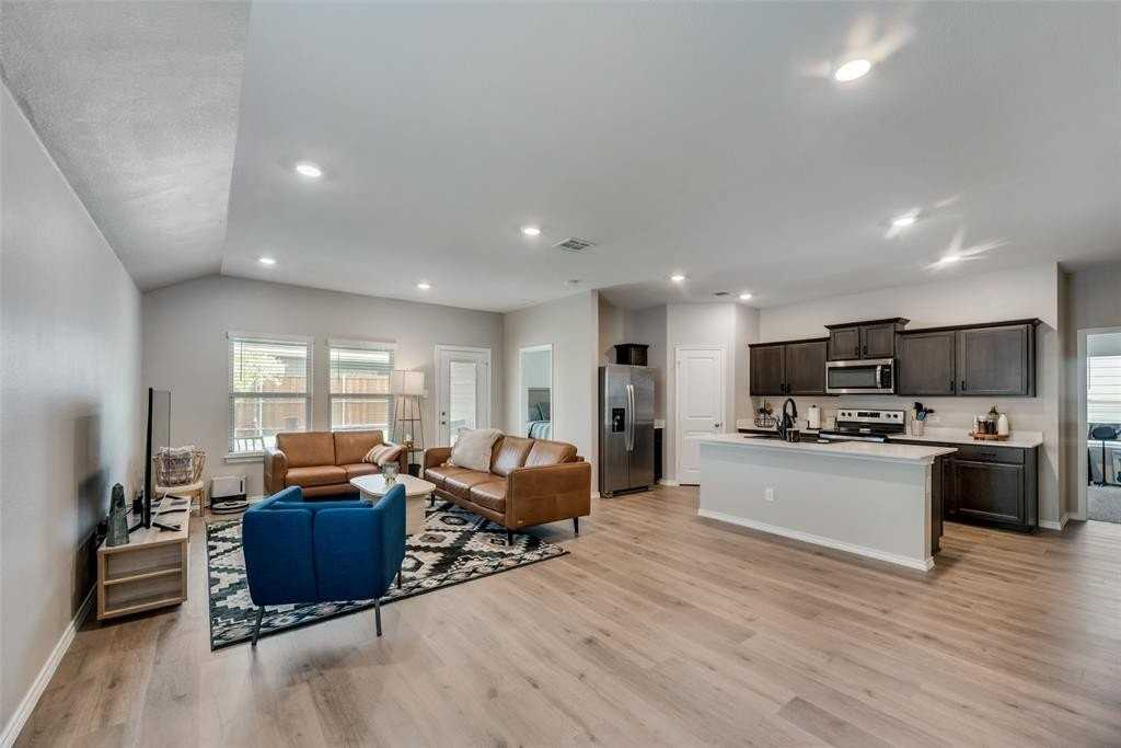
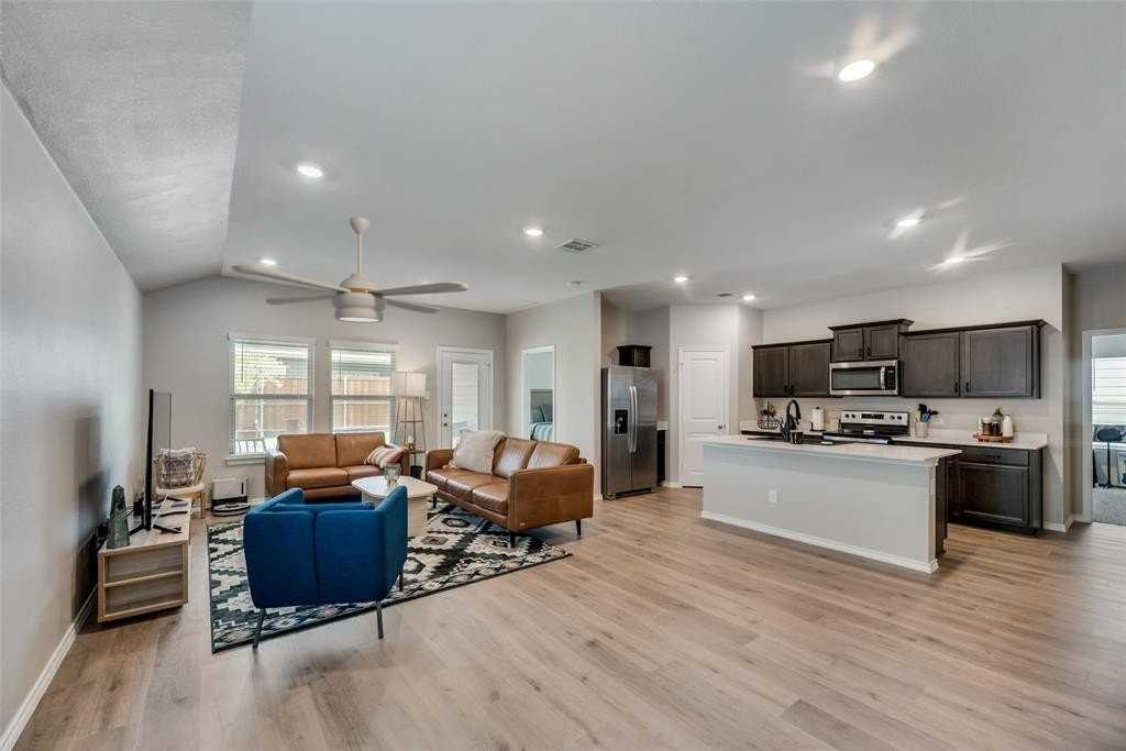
+ ceiling fan [230,217,470,324]
